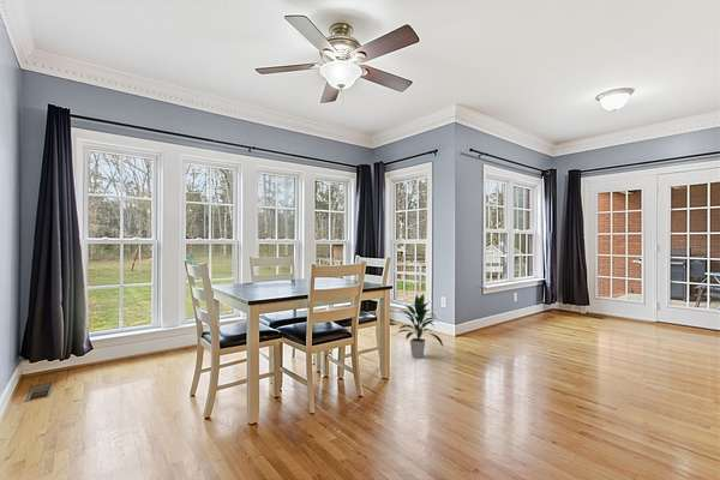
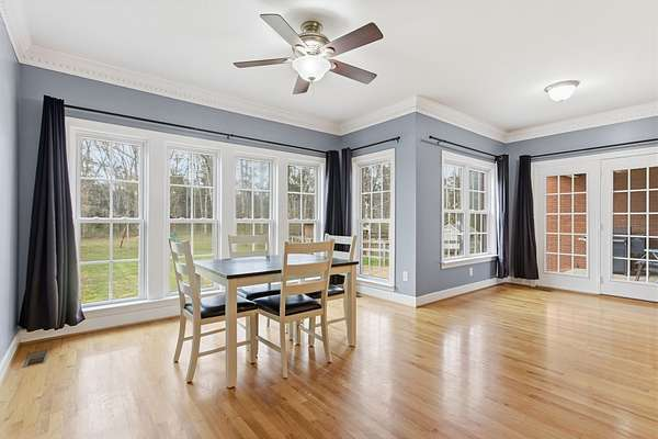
- indoor plant [396,293,444,359]
